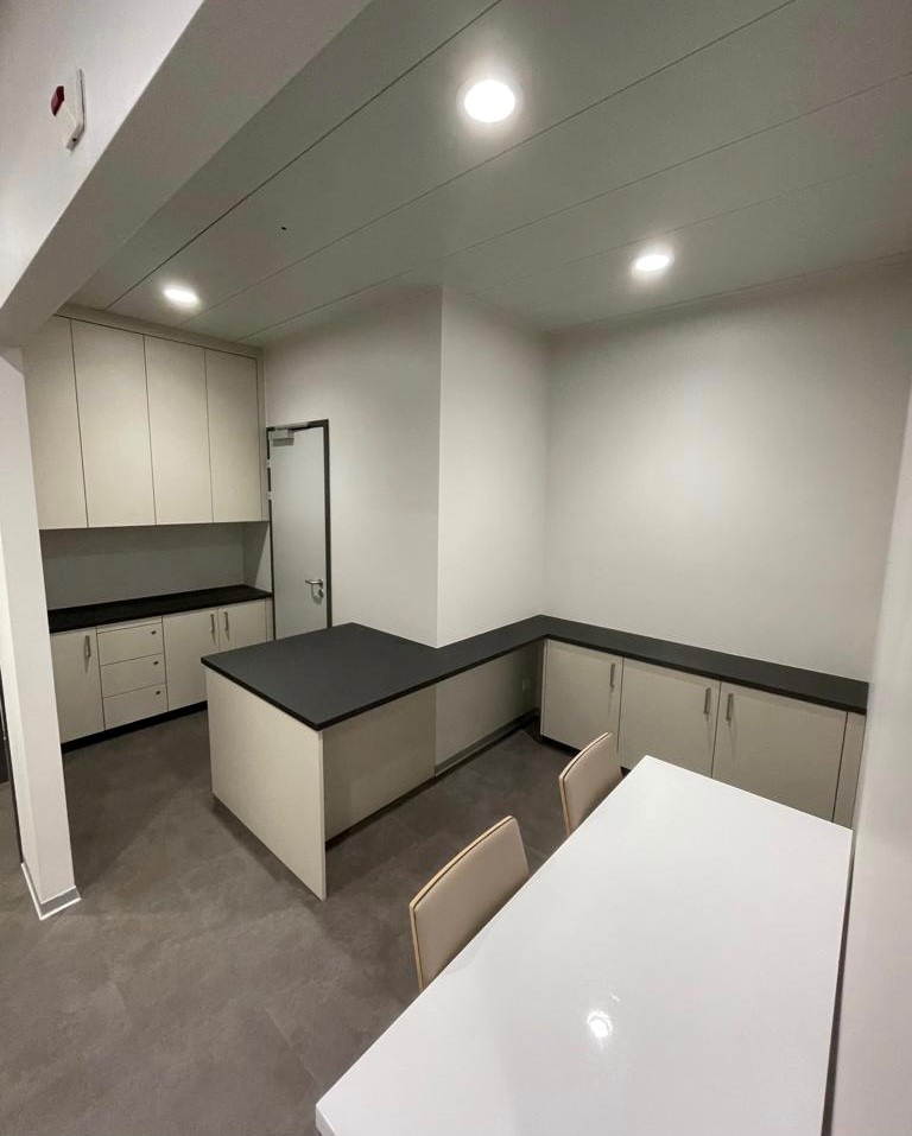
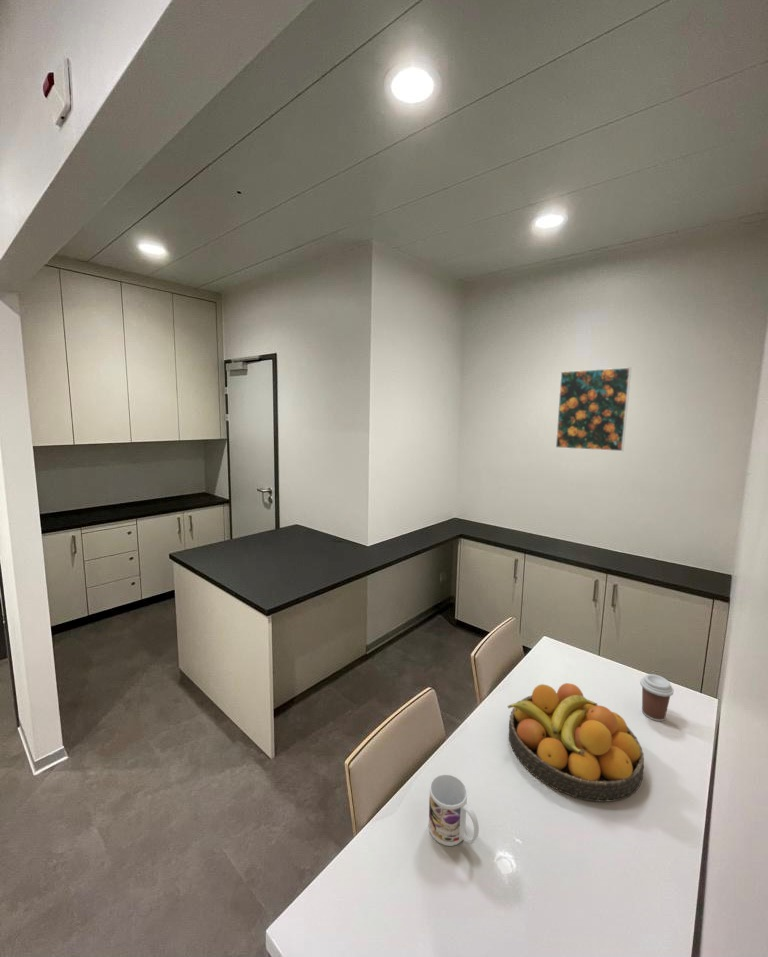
+ coffee cup [639,673,675,722]
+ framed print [555,366,632,452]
+ mug [428,773,480,847]
+ fruit bowl [506,682,645,803]
